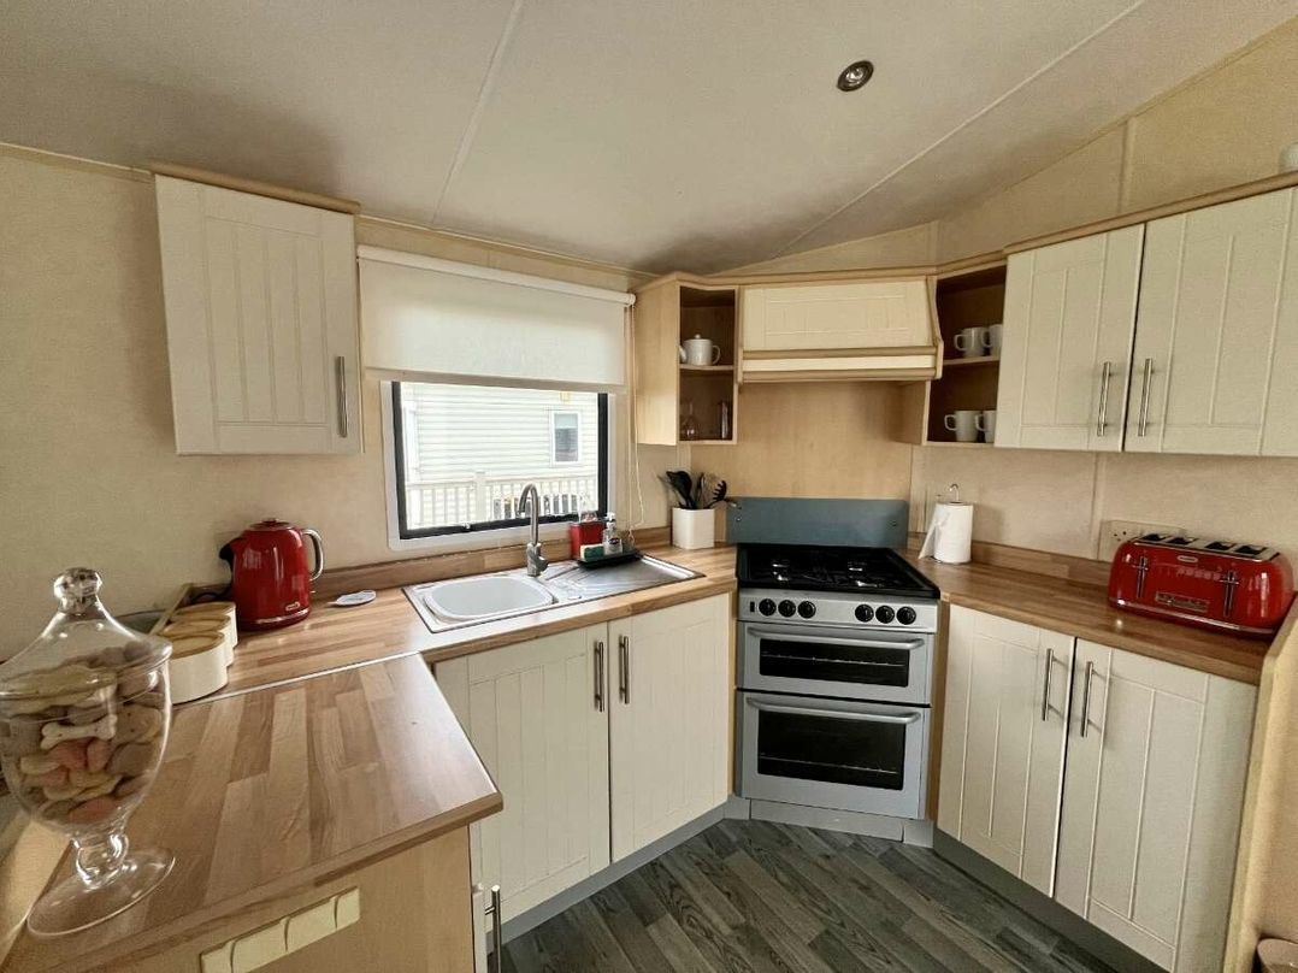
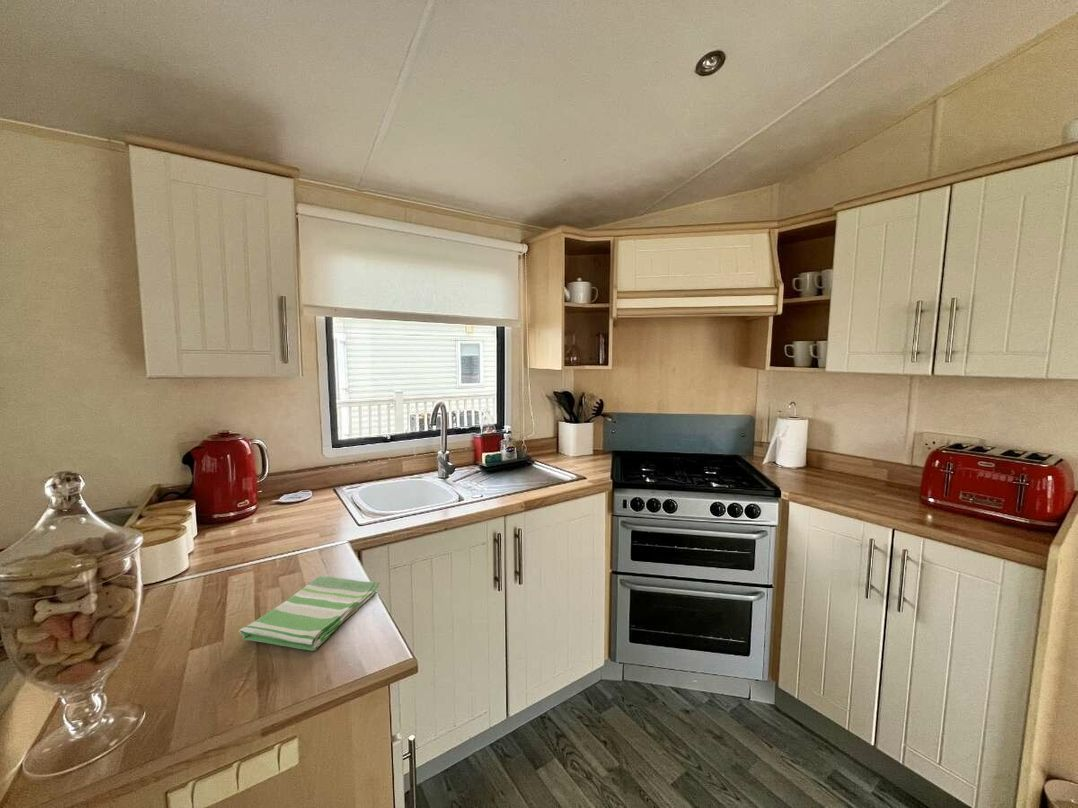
+ dish towel [238,575,380,652]
